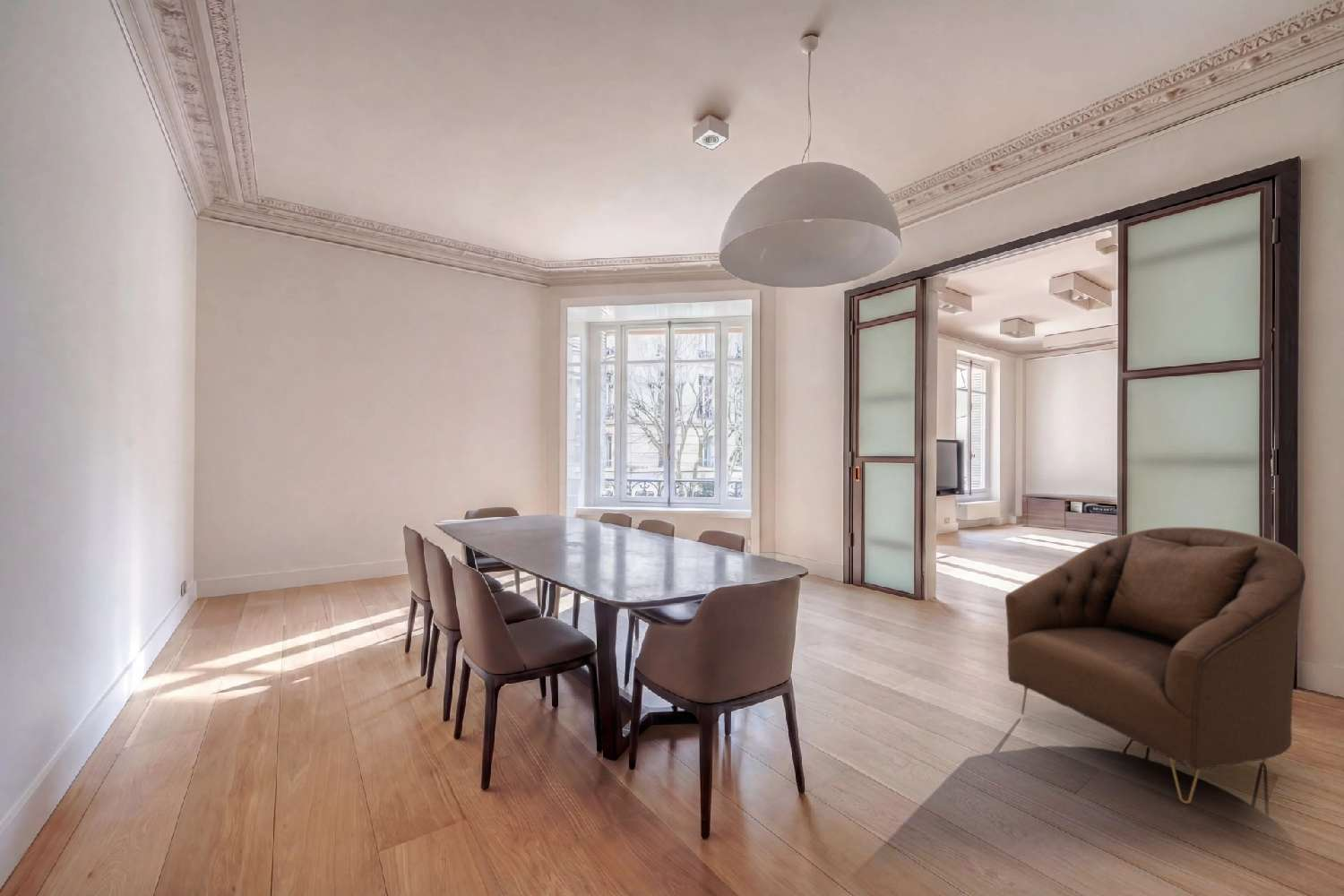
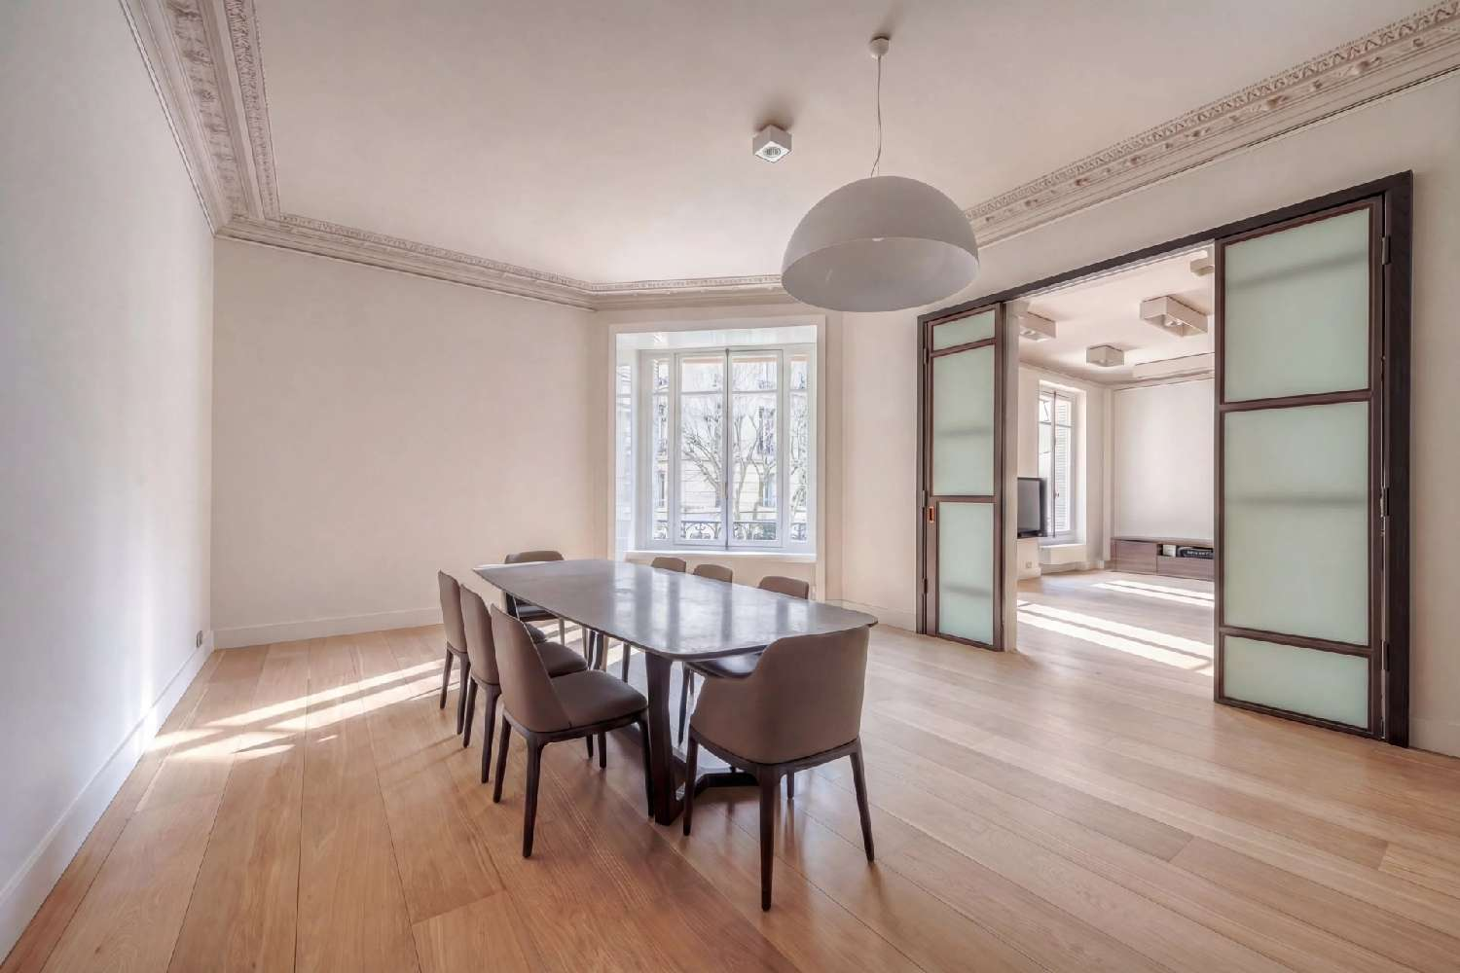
- armchair [1004,526,1306,805]
